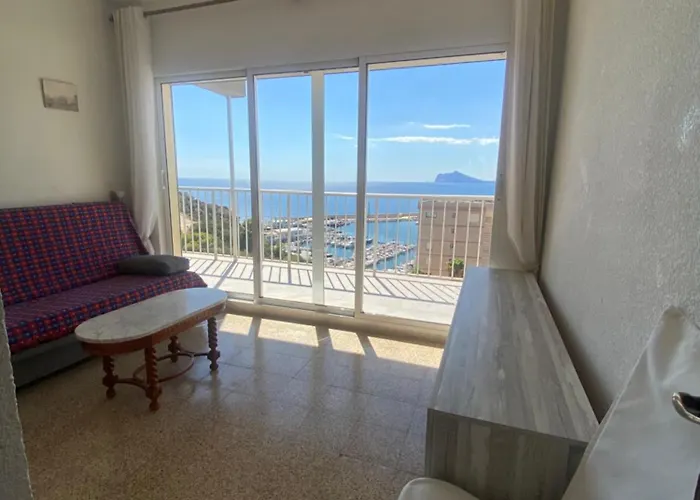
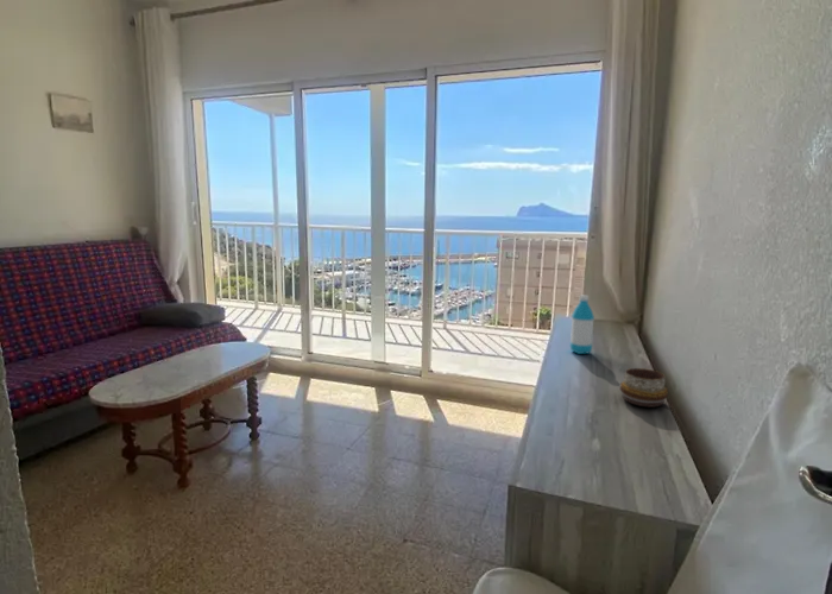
+ water bottle [569,295,595,355]
+ decorative bowl [619,367,669,409]
